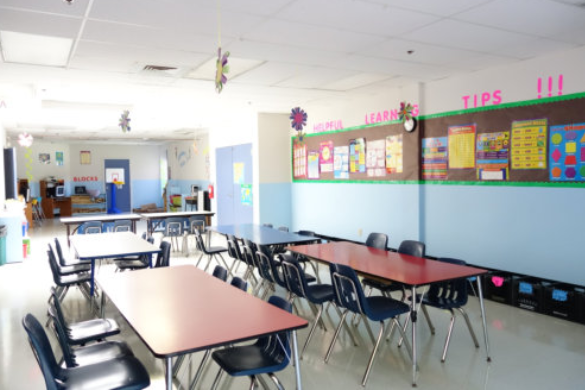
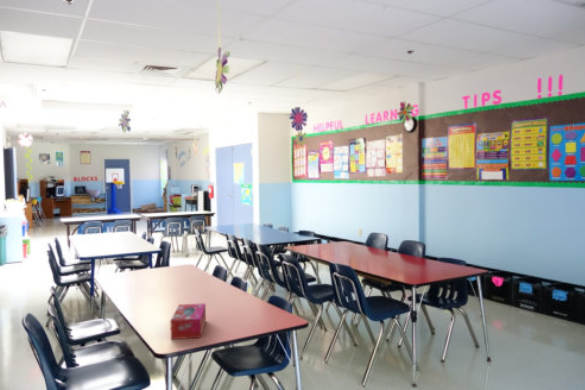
+ tissue box [169,302,207,340]
